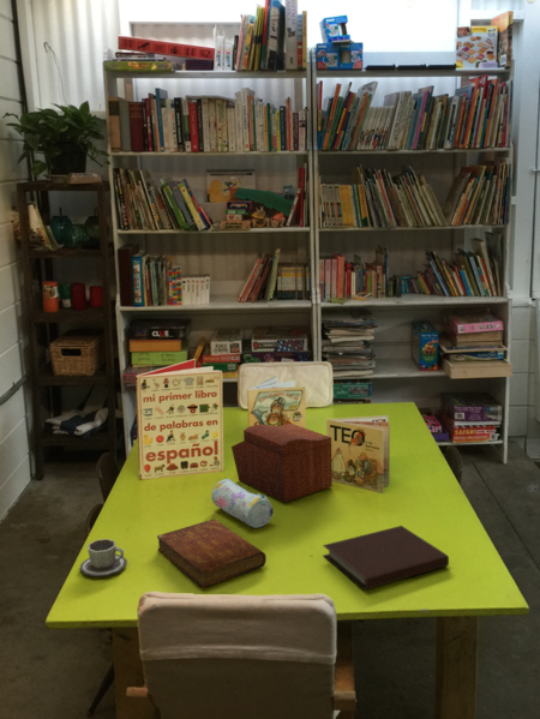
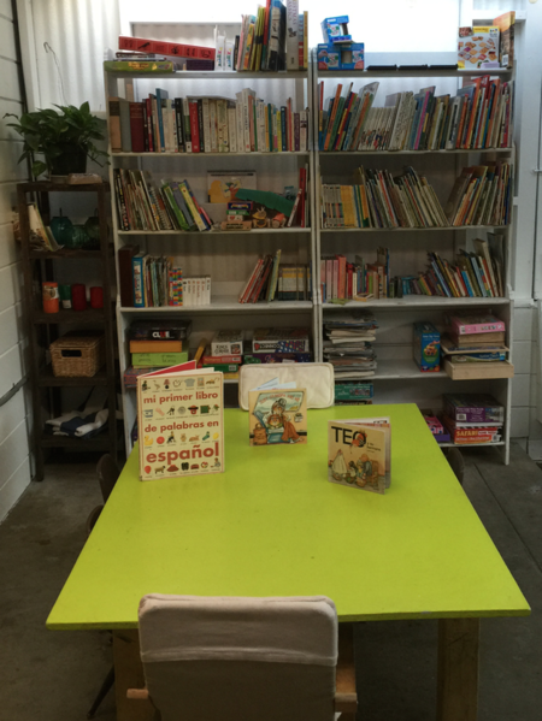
- bible [156,519,268,589]
- cup [78,538,128,577]
- notebook [322,525,450,591]
- pencil case [210,478,274,529]
- sewing box [230,423,334,503]
